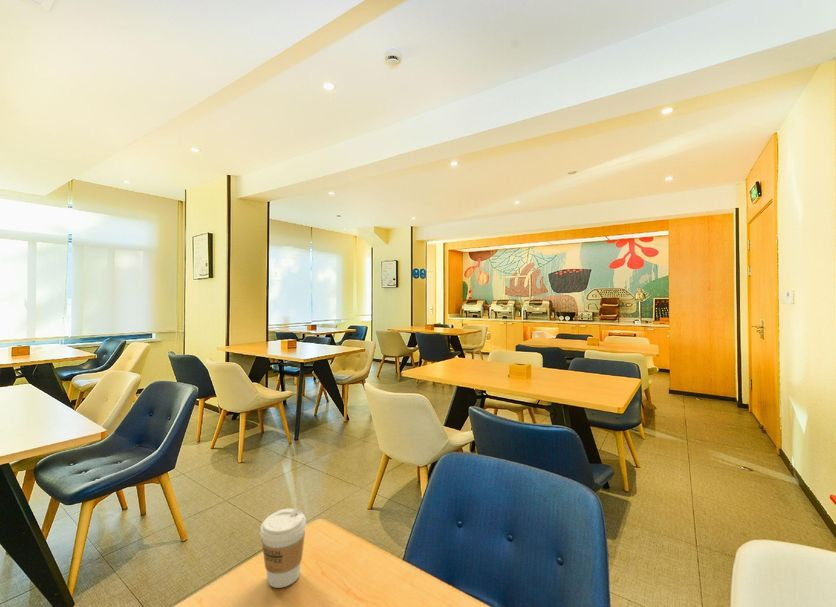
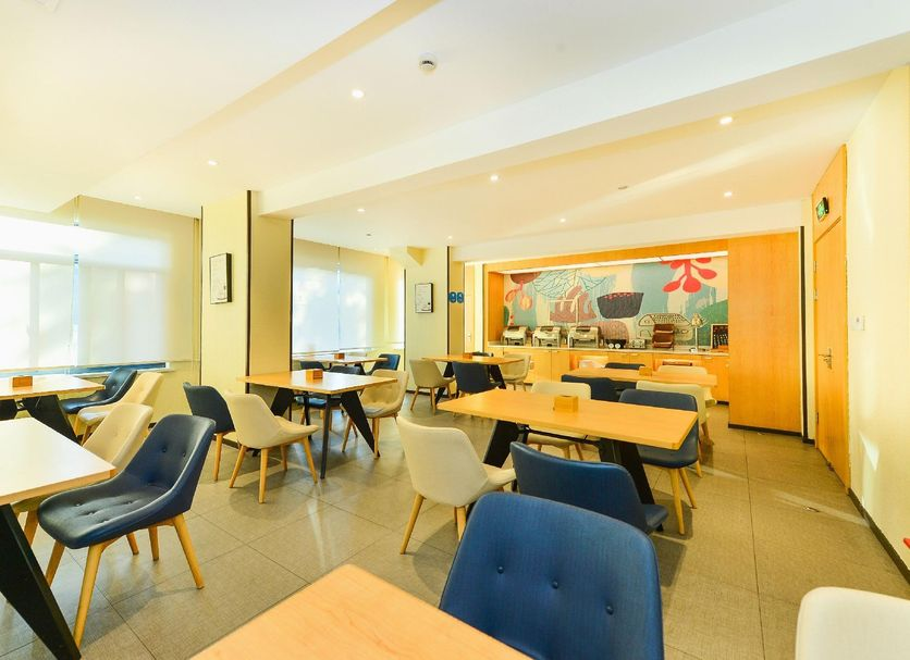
- coffee cup [259,508,307,589]
